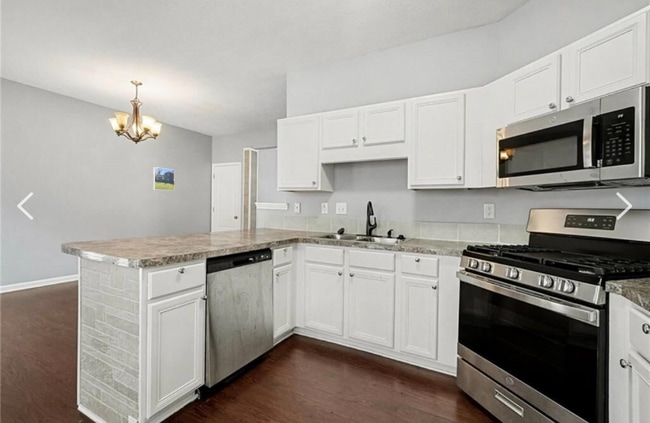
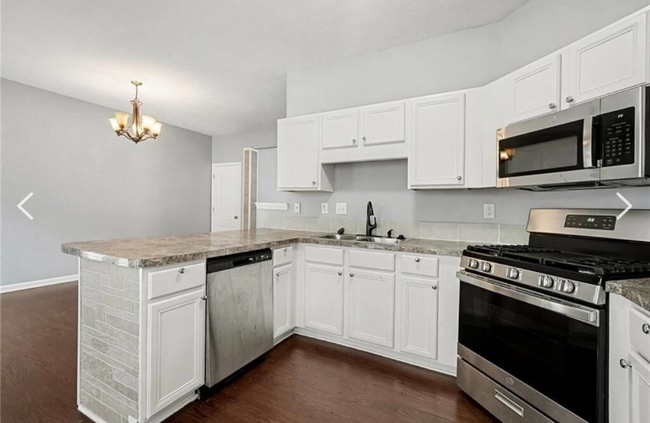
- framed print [152,166,176,192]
